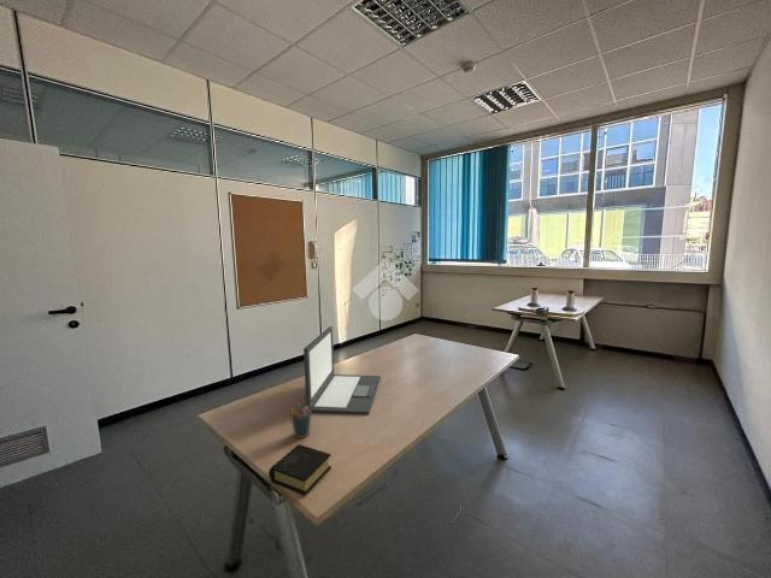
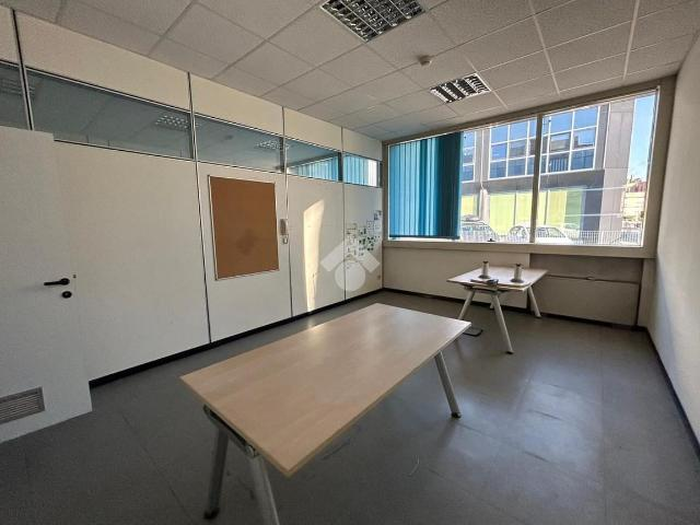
- pen holder [288,403,313,440]
- book [267,443,332,497]
- laptop [302,325,382,415]
